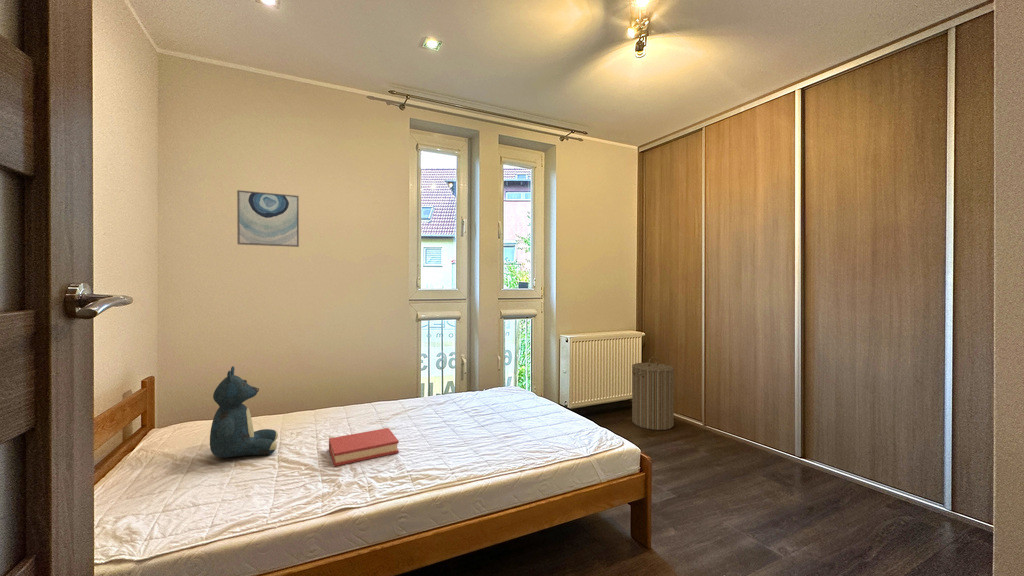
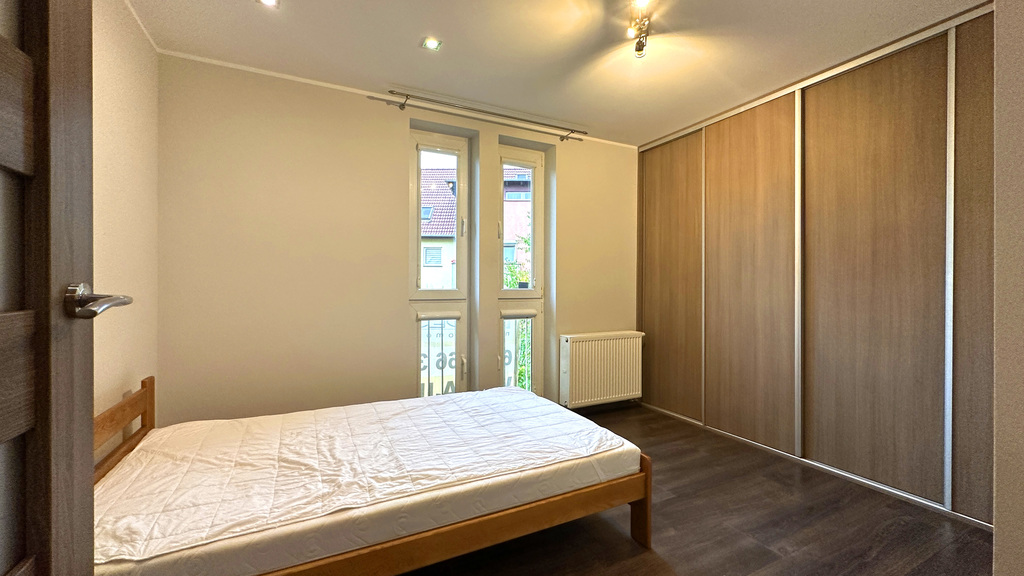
- wall art [236,189,300,248]
- laundry hamper [631,356,675,431]
- hardback book [328,427,400,467]
- teddy bear [209,365,279,459]
